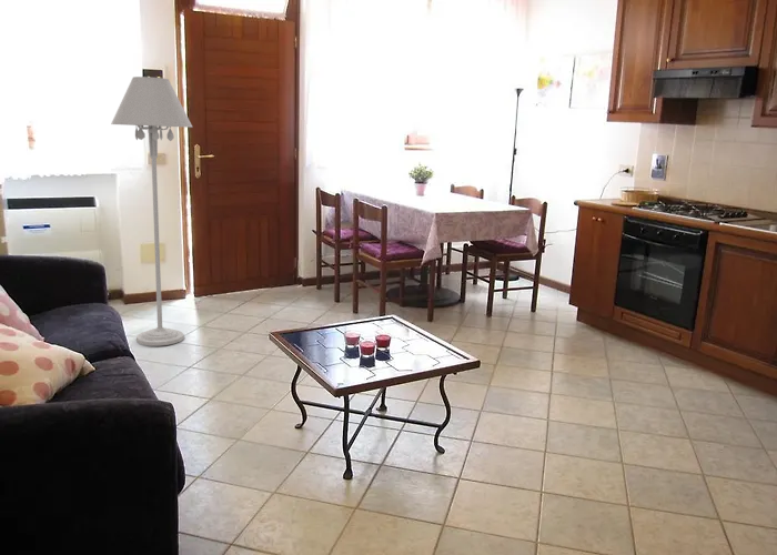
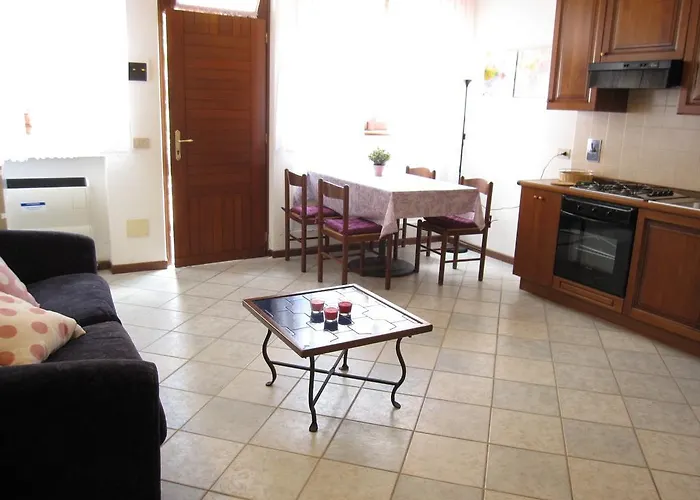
- floor lamp [110,75,193,346]
